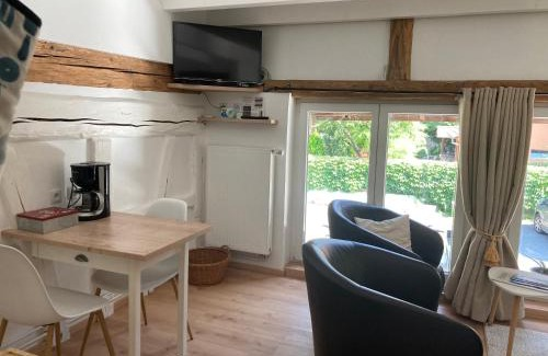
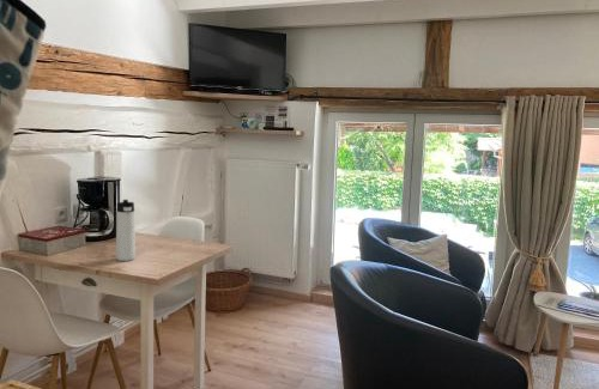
+ thermos bottle [115,199,137,262]
